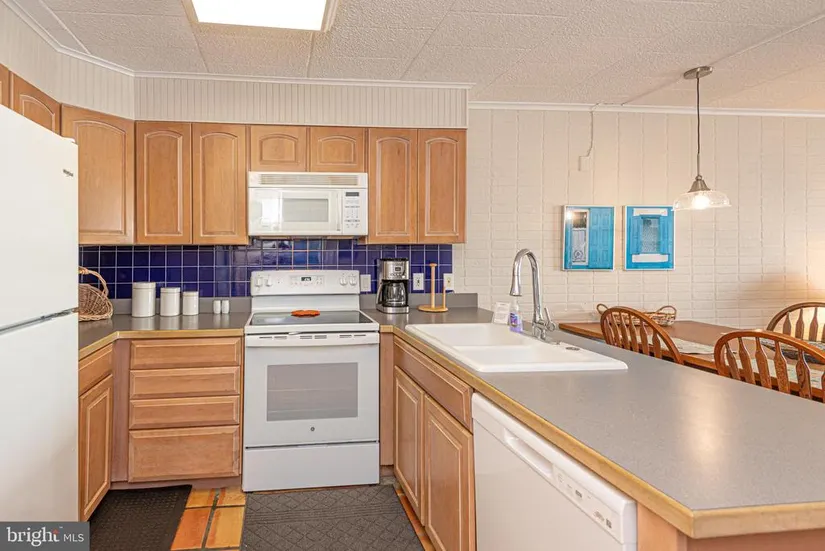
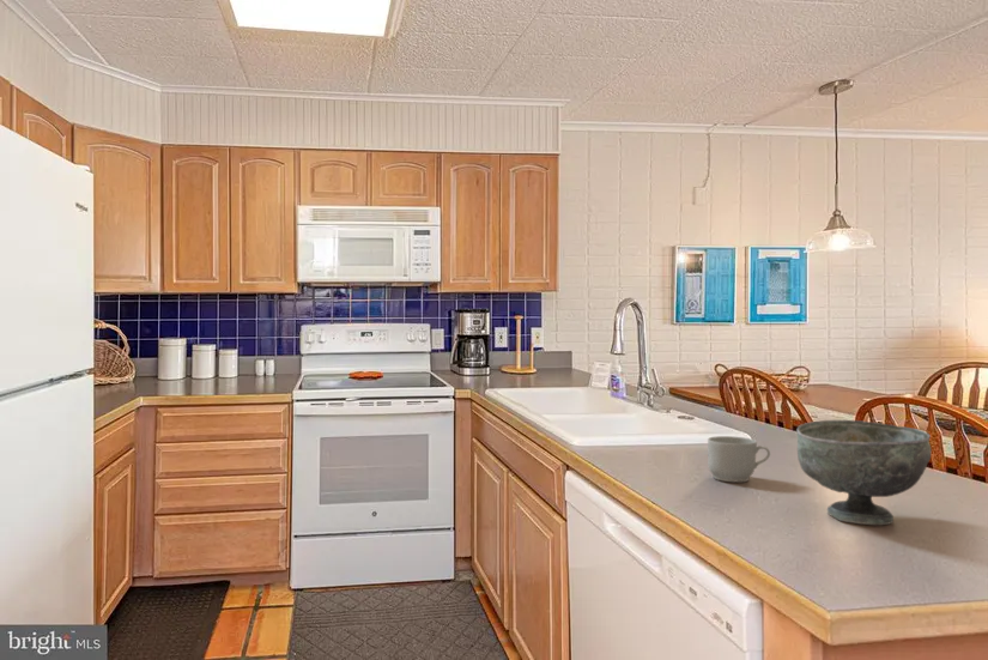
+ bowl [795,419,933,526]
+ mug [707,435,771,483]
